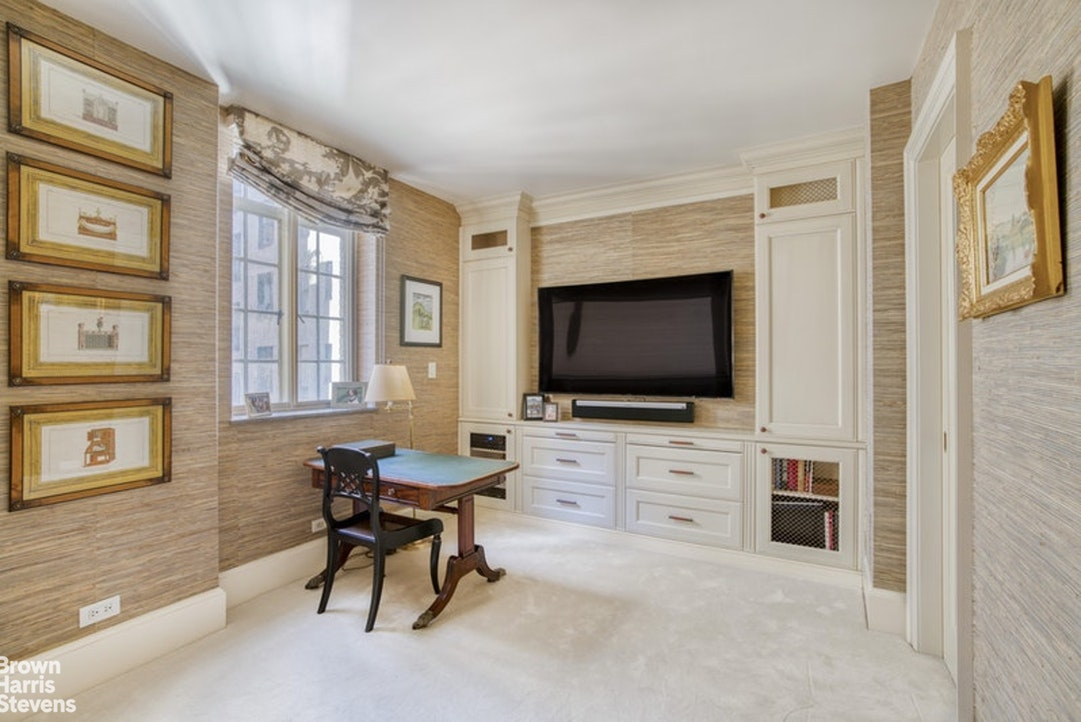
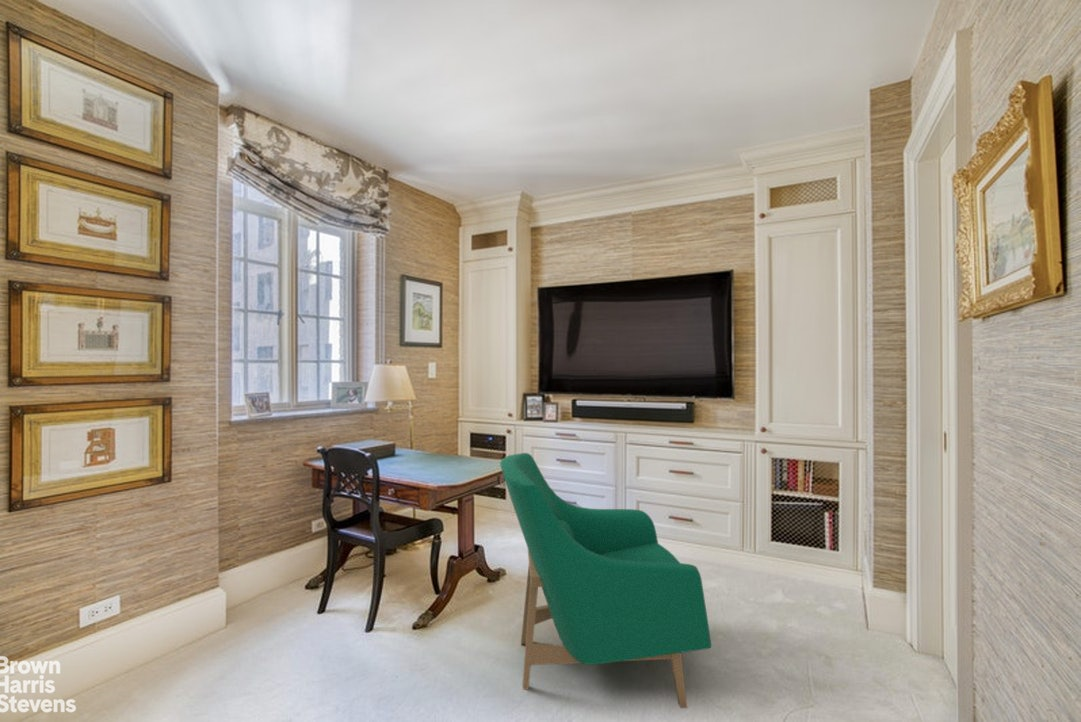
+ armchair [499,452,712,709]
